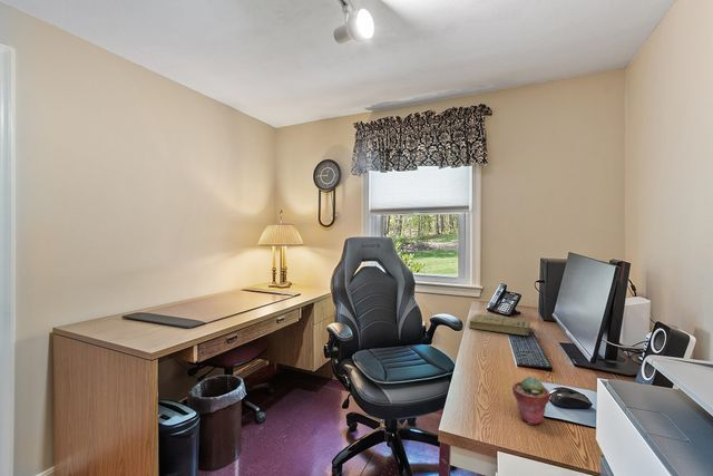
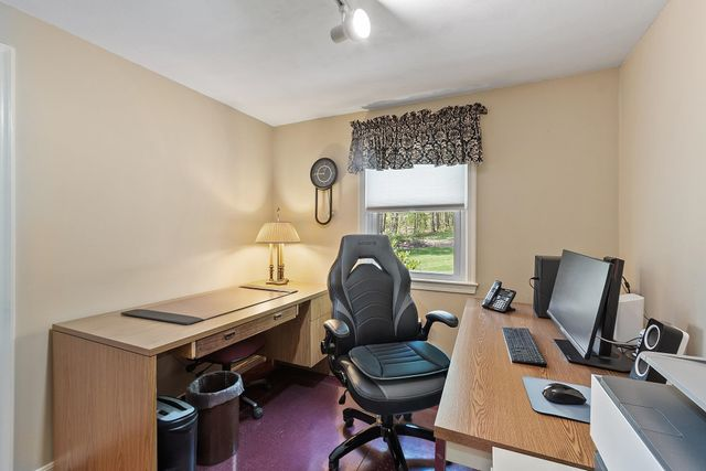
- potted succulent [511,376,550,426]
- book [468,313,531,337]
